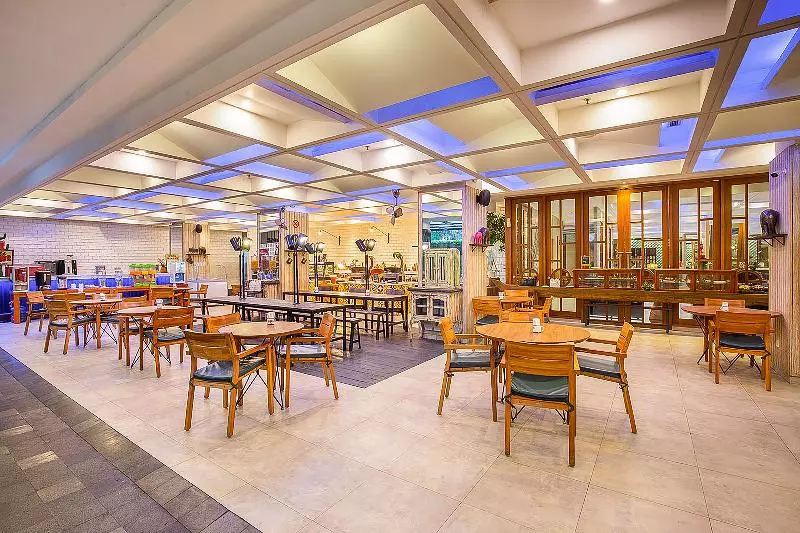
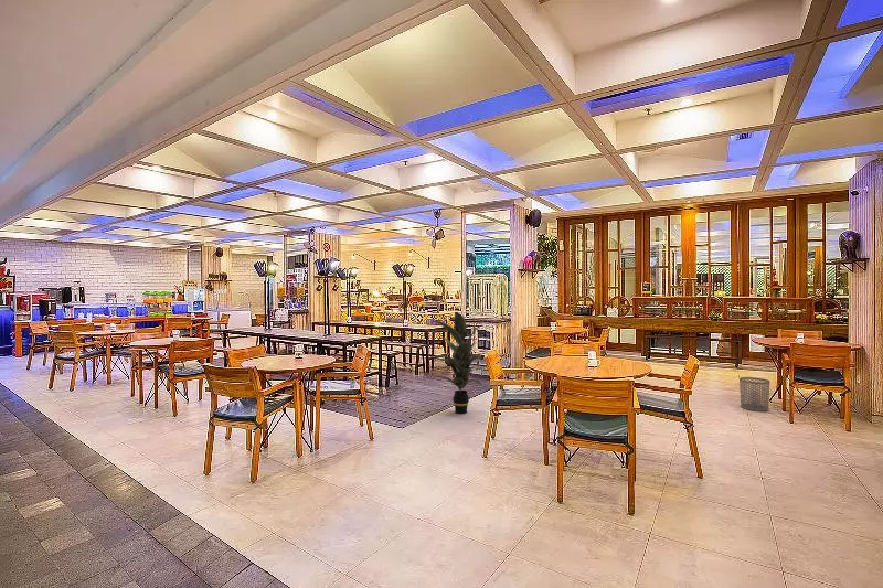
+ waste bin [738,376,770,413]
+ indoor plant [430,311,486,415]
